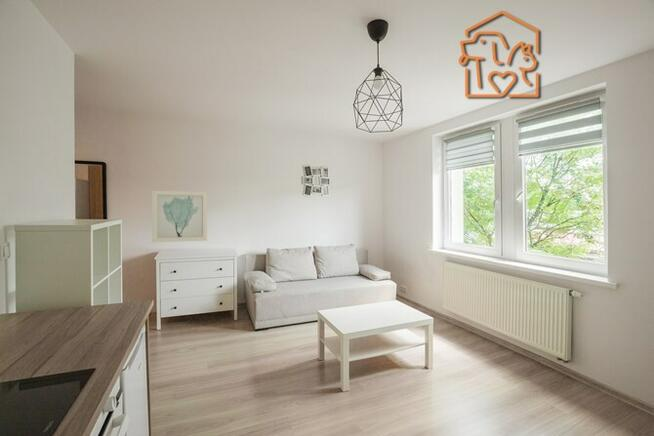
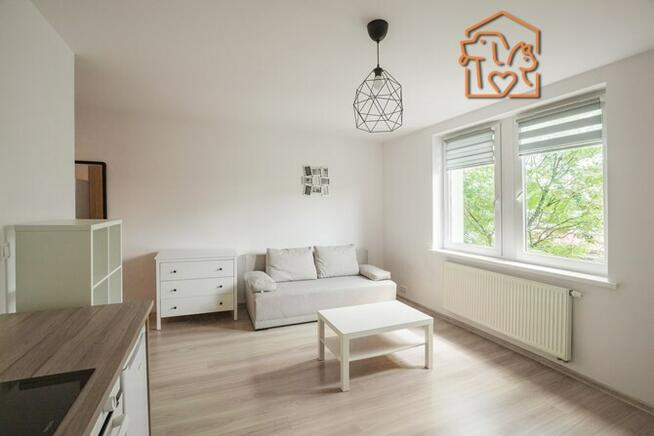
- wall art [151,190,208,243]
